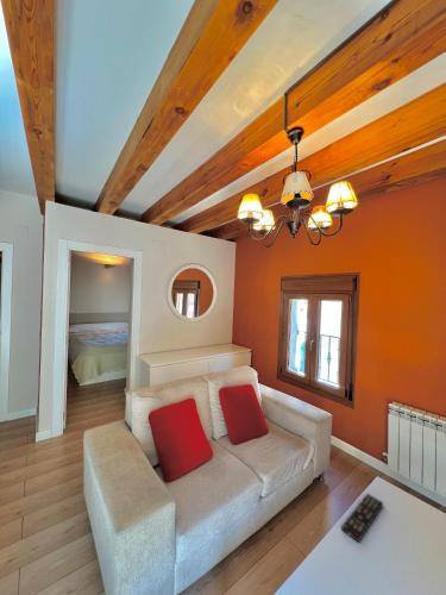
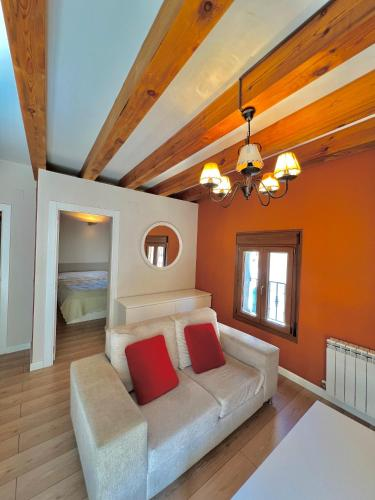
- remote control [340,493,384,544]
